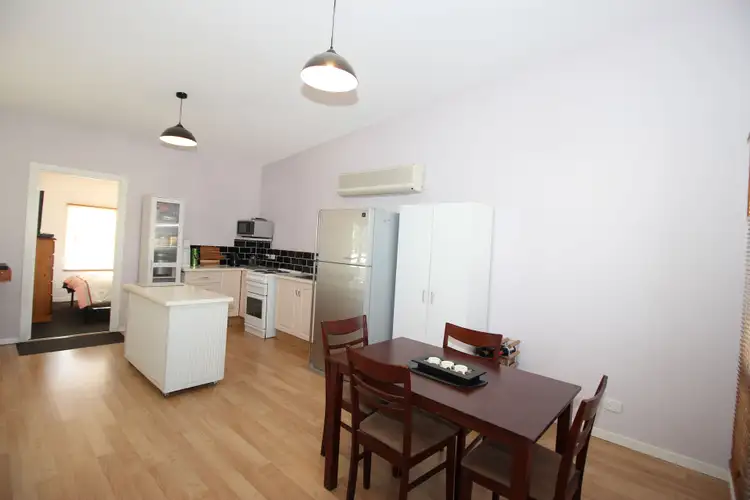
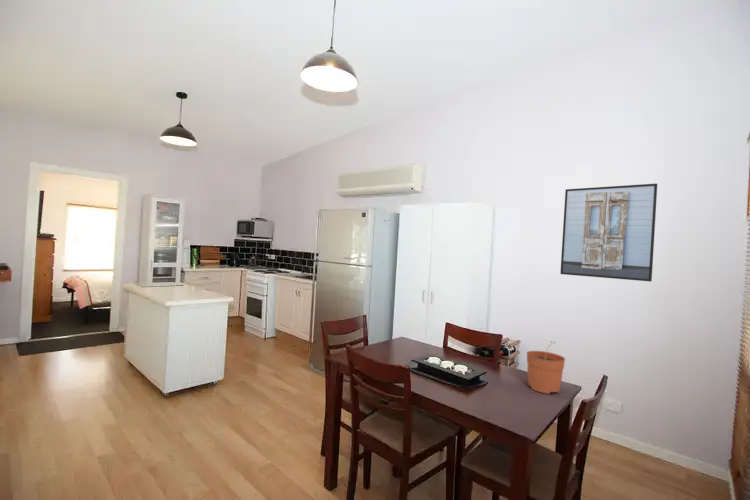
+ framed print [560,183,658,282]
+ plant pot [526,340,566,395]
